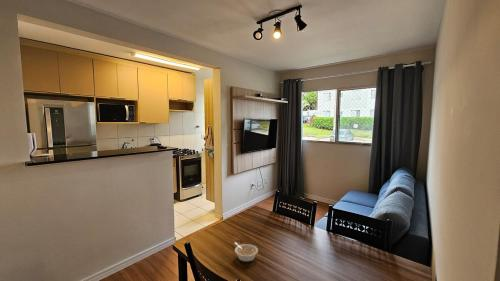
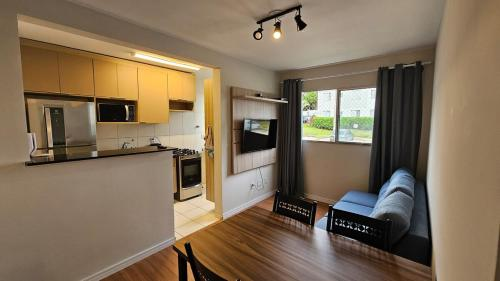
- legume [234,241,259,263]
